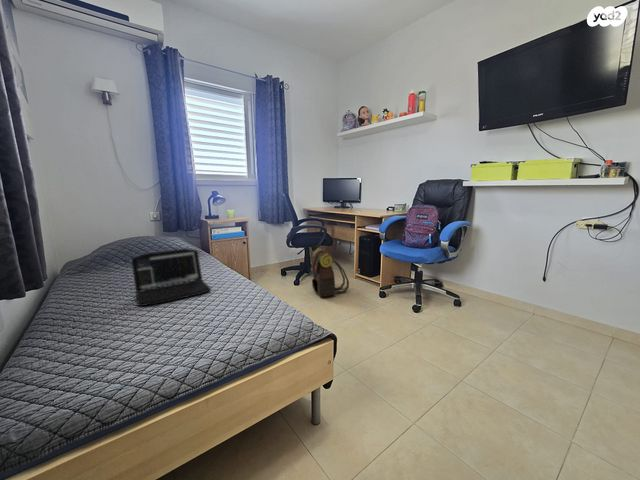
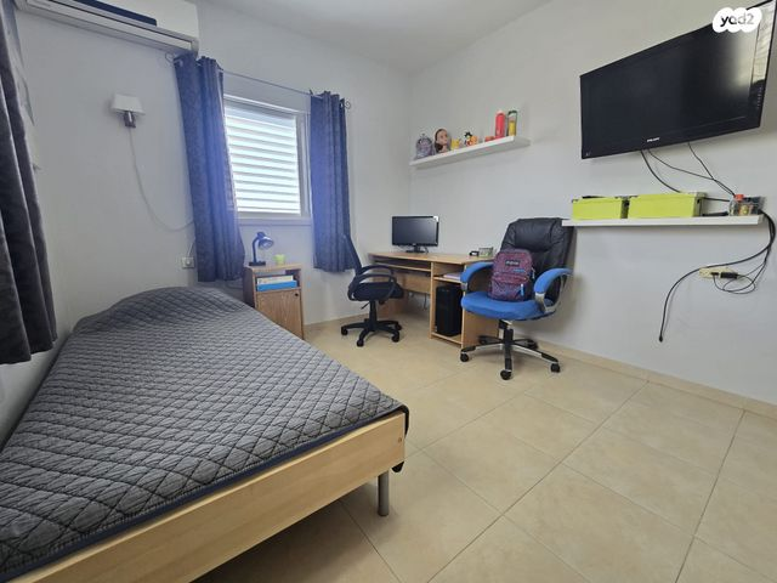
- backpack [310,247,350,298]
- laptop [130,248,212,307]
